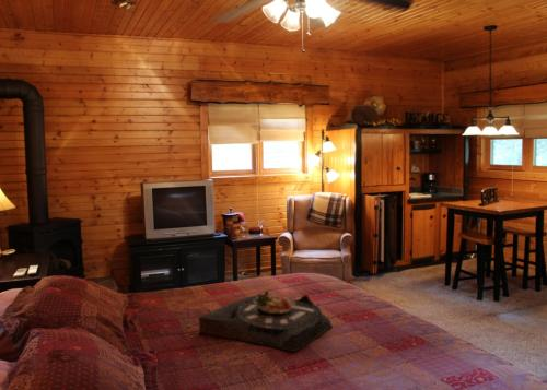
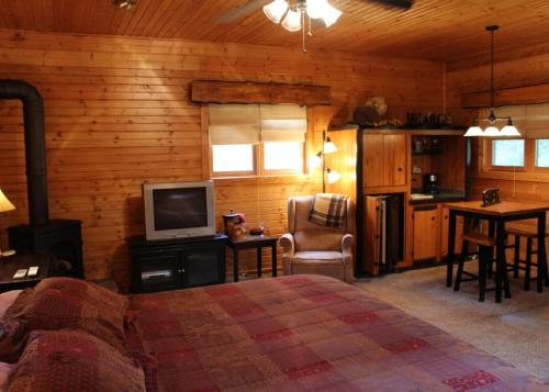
- serving tray [198,289,334,353]
